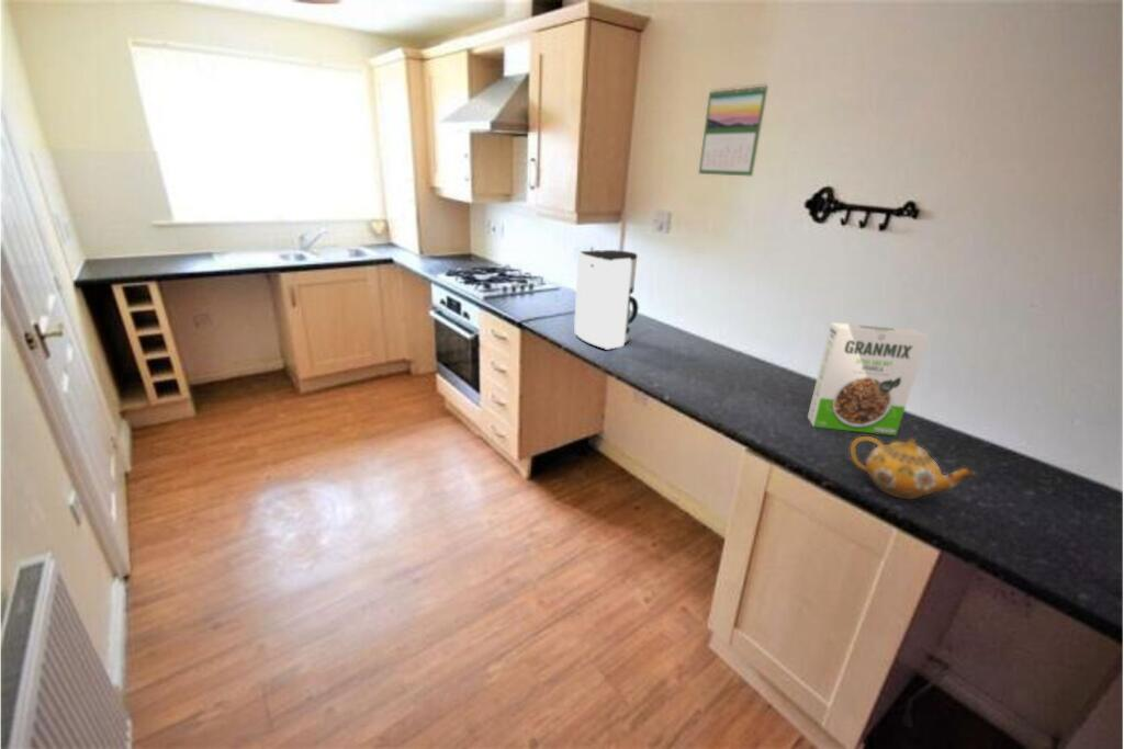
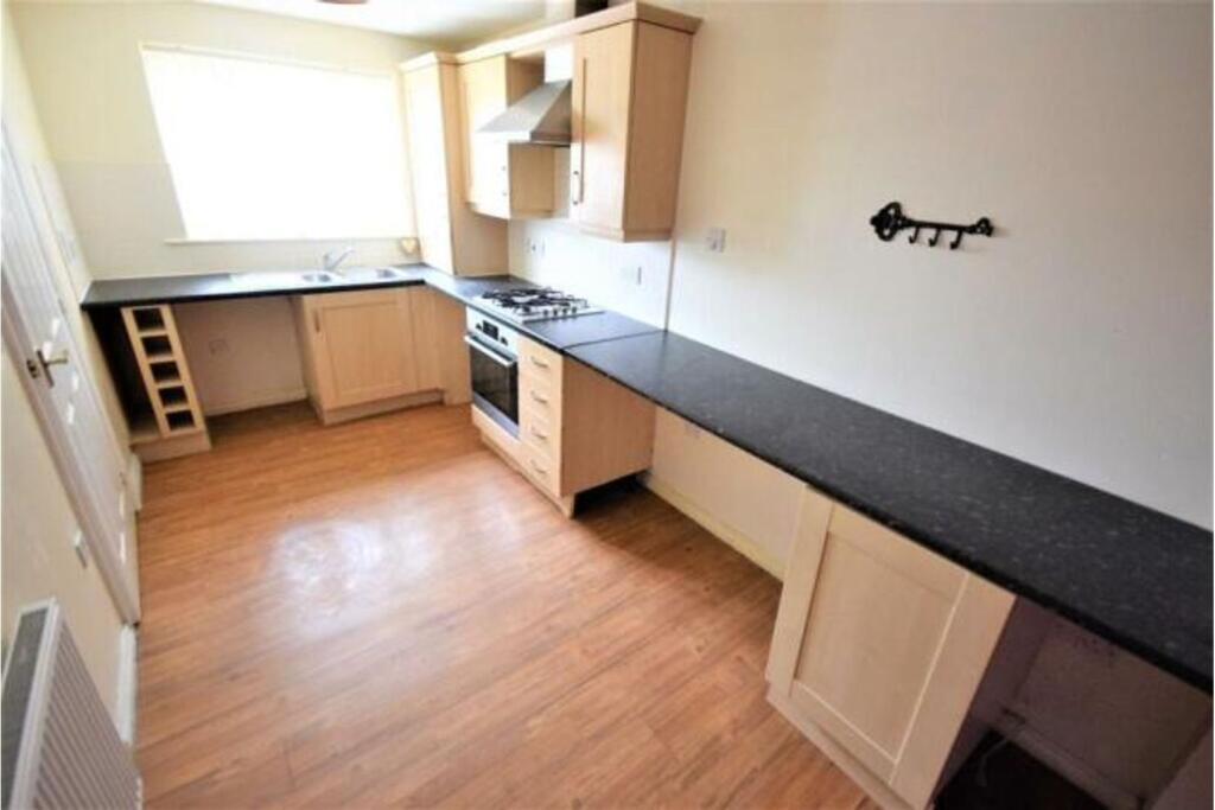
- coffee maker [573,249,640,351]
- cereal box [807,321,930,436]
- teapot [850,435,977,500]
- calendar [698,82,769,178]
